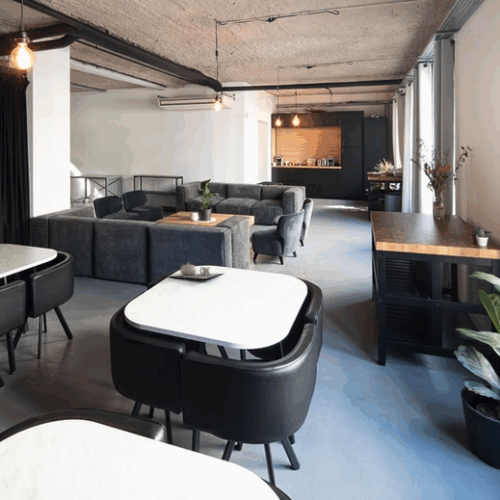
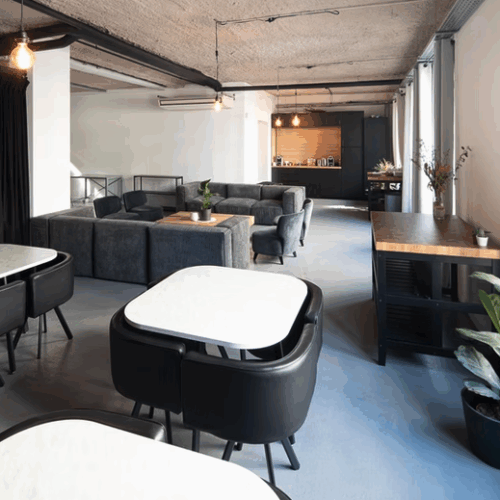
- teapot [168,262,225,280]
